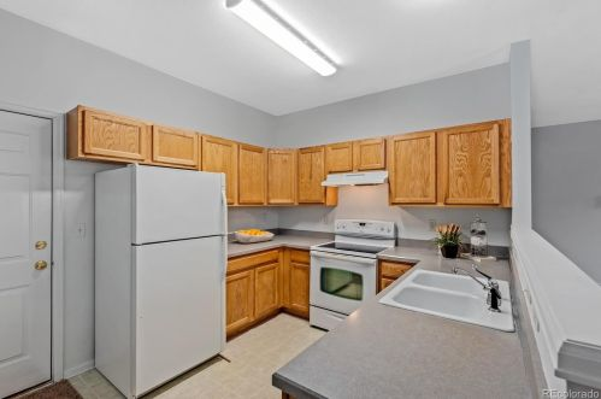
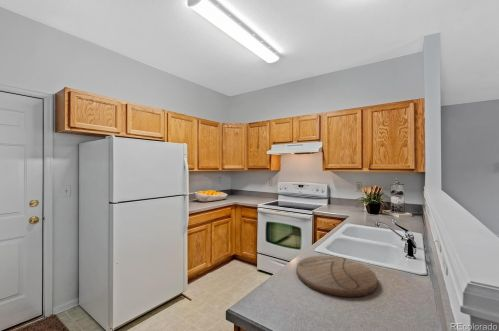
+ cutting board [295,255,378,298]
